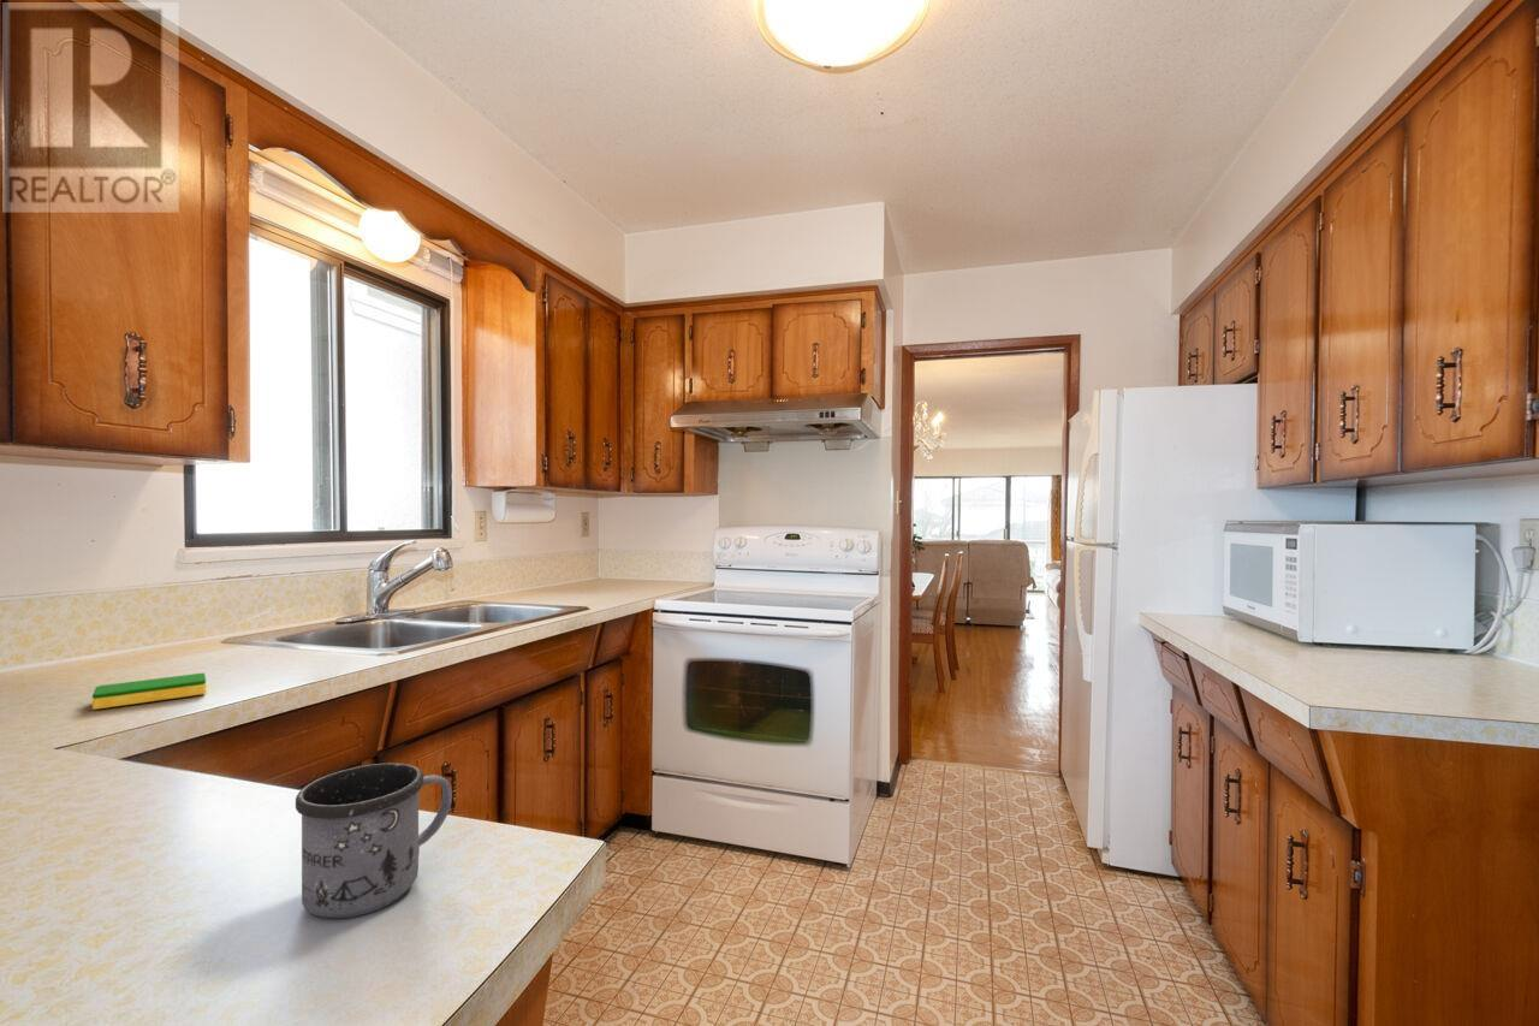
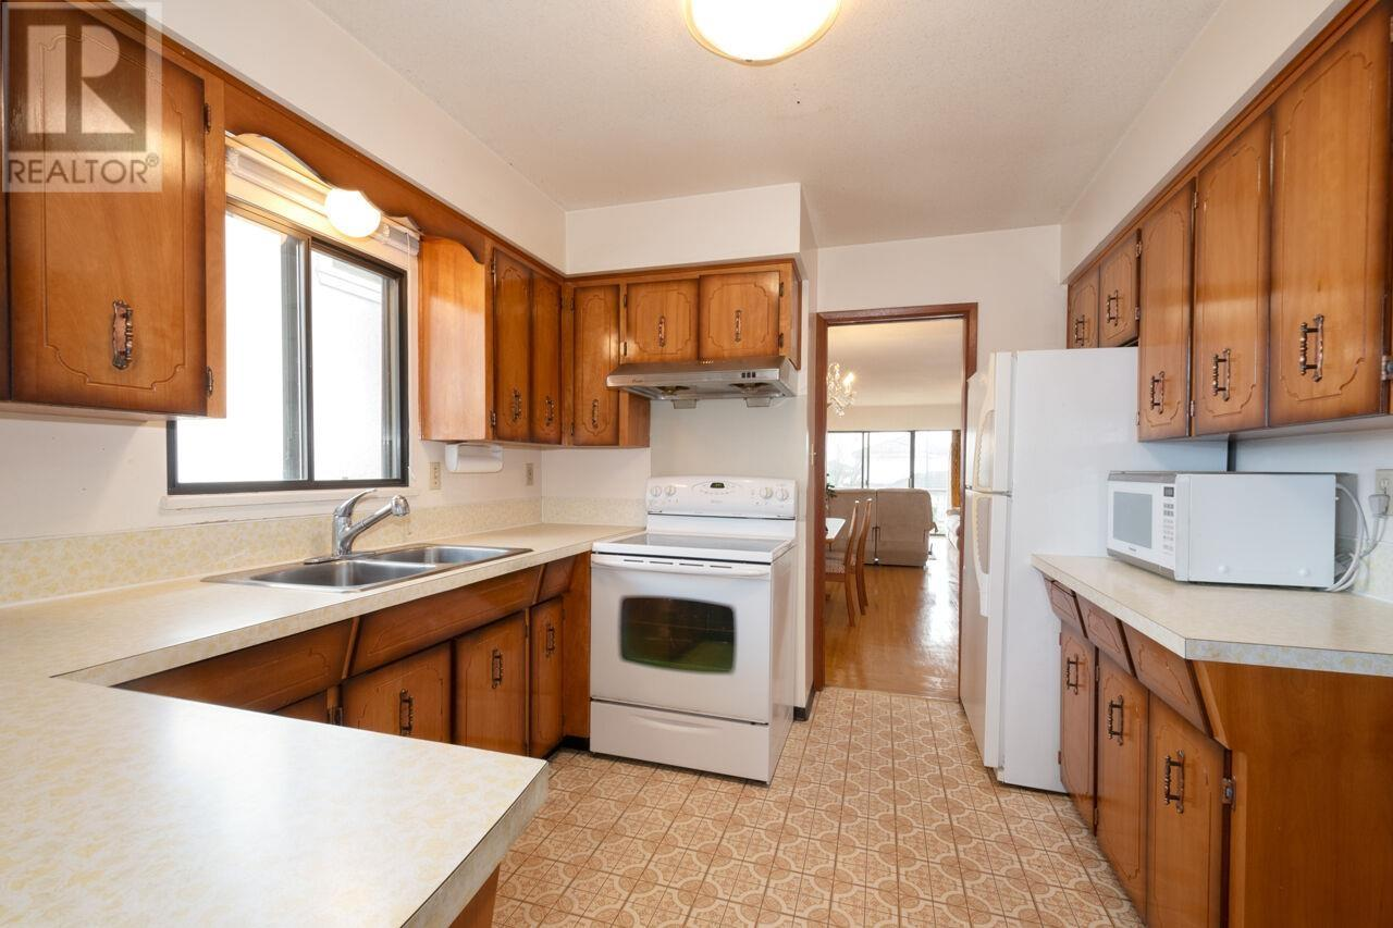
- dish sponge [91,672,207,711]
- mug [295,763,453,920]
